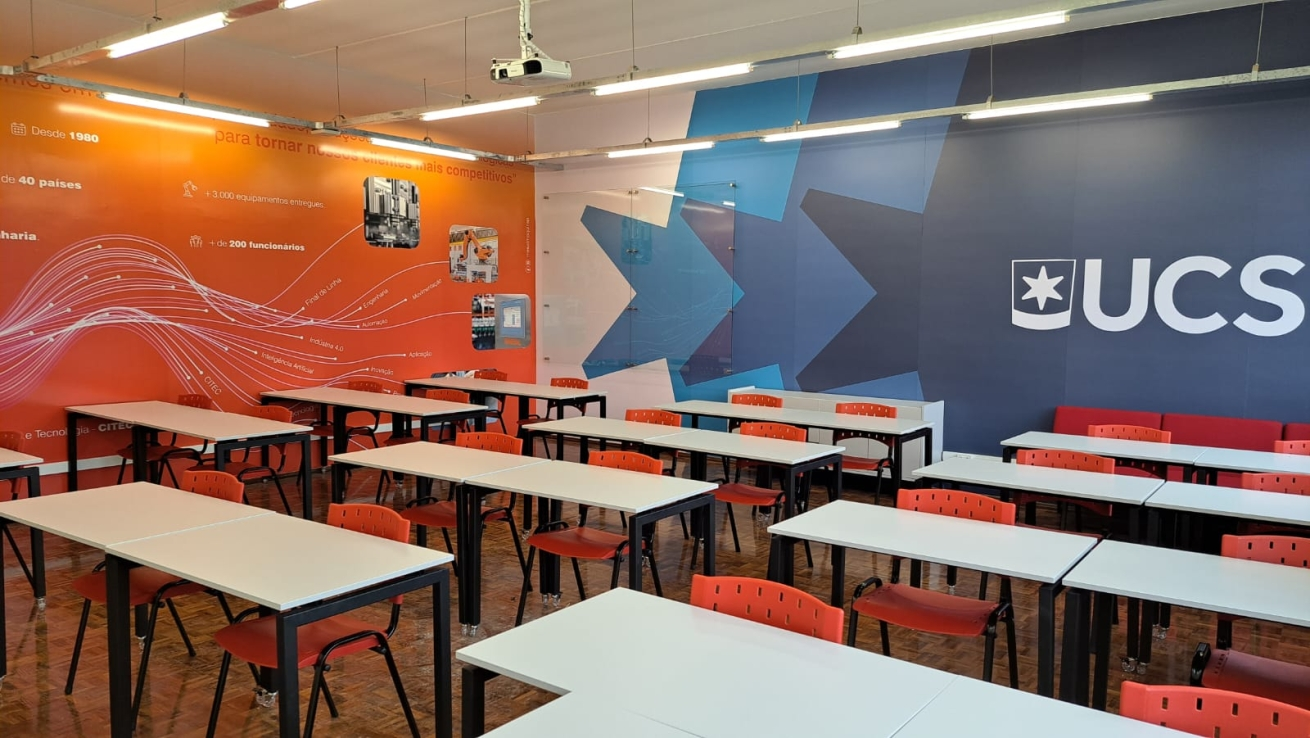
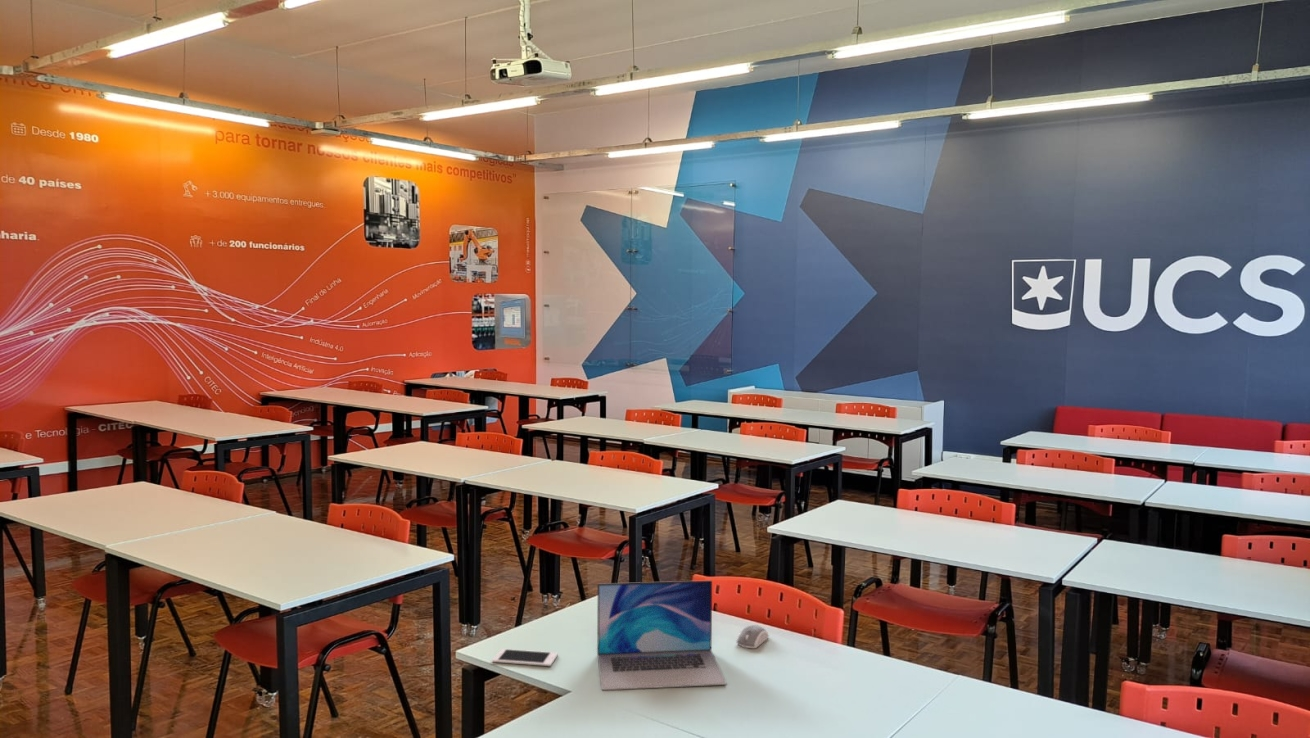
+ computer mouse [736,624,770,649]
+ laptop [596,579,728,691]
+ cell phone [491,648,559,667]
